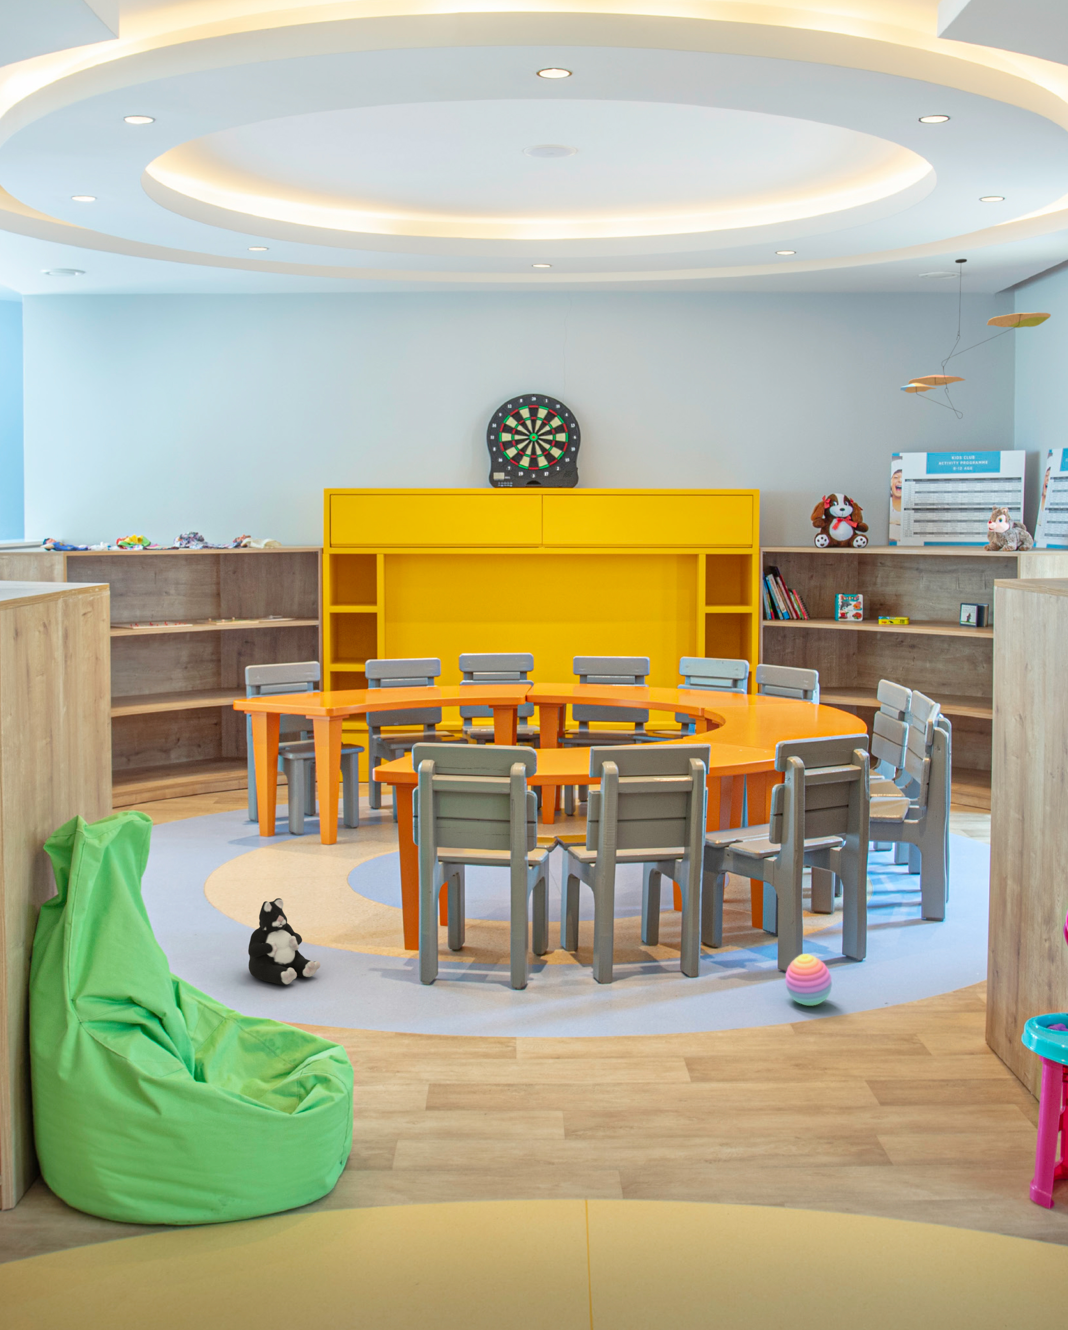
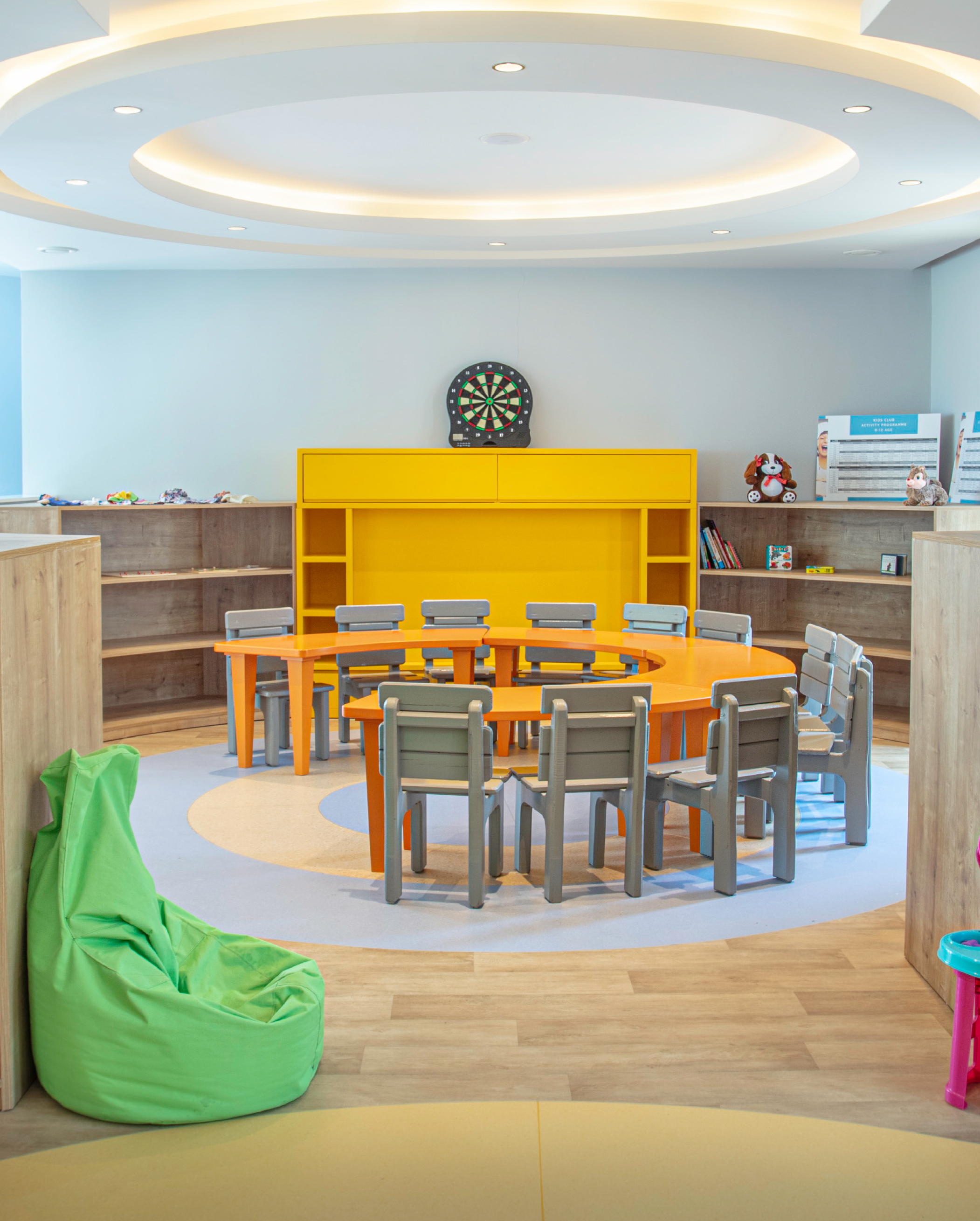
- stacking toy [785,953,833,1006]
- plush toy [248,898,321,986]
- ceiling mobile [900,258,1052,419]
